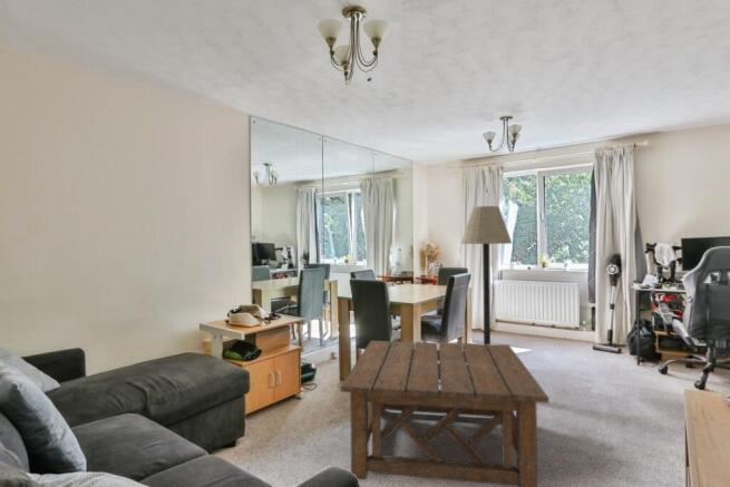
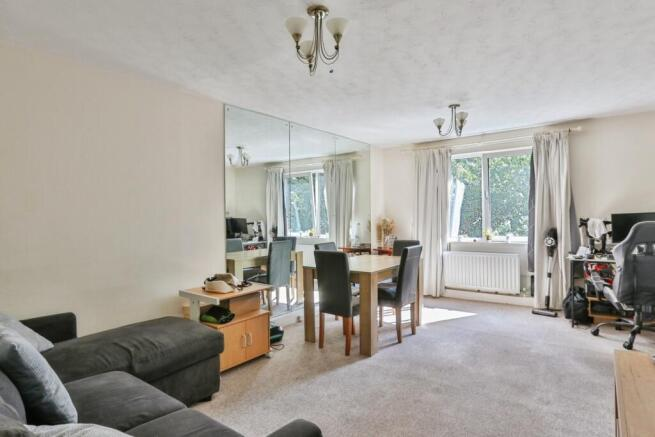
- floor lamp [460,205,513,391]
- coffee table [339,340,549,487]
